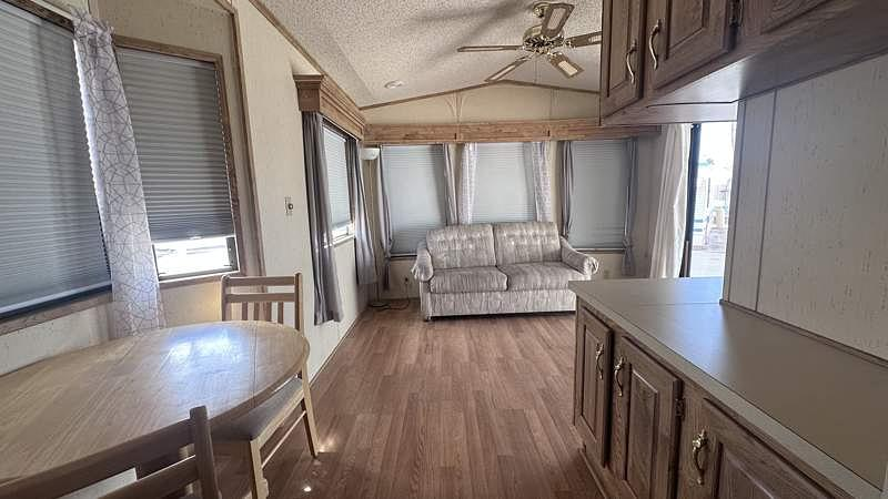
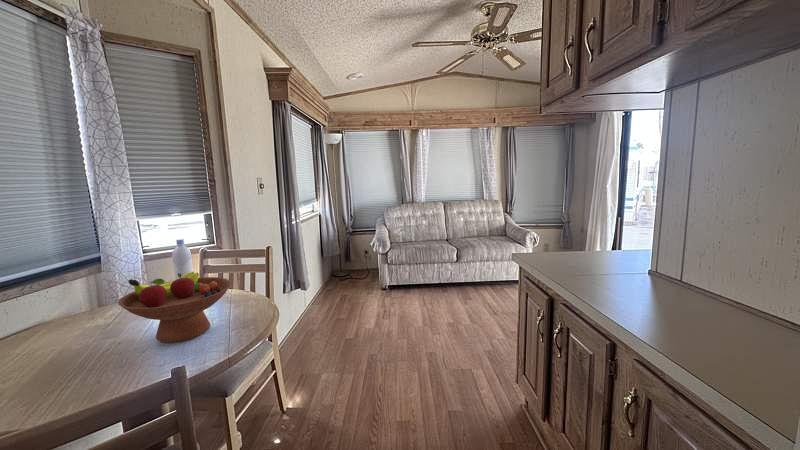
+ bottle [171,238,194,280]
+ fruit bowl [117,271,232,344]
